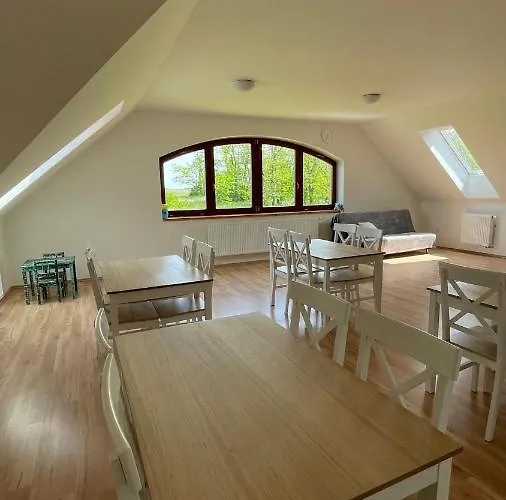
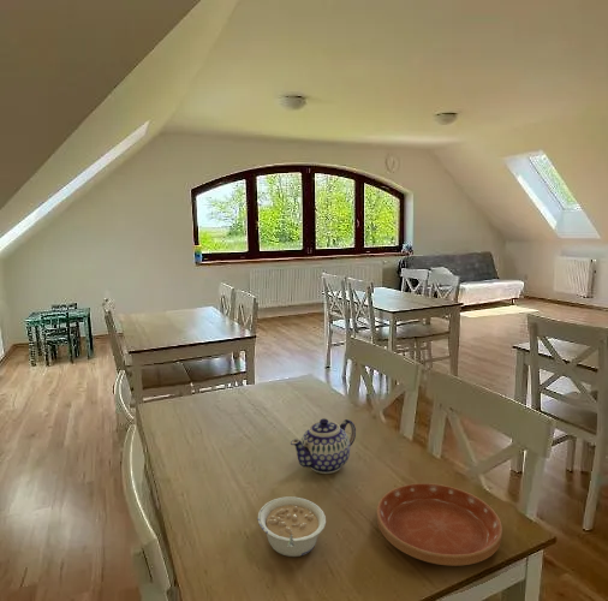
+ saucer [376,482,503,567]
+ teapot [290,417,357,475]
+ legume [257,495,327,558]
